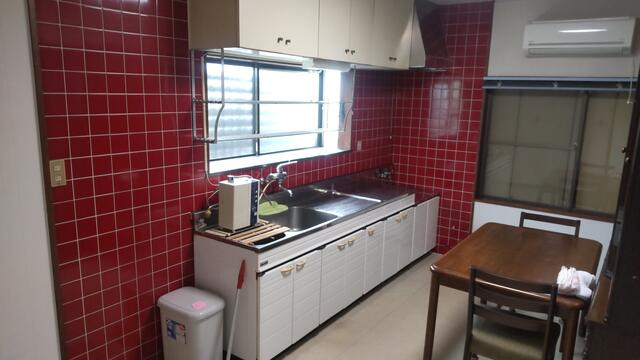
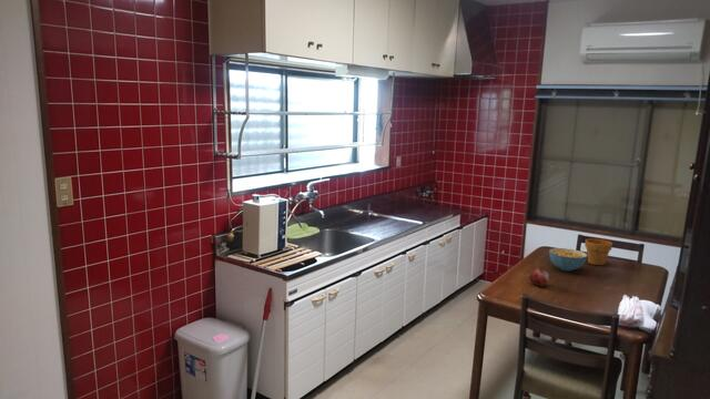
+ cereal bowl [548,247,588,273]
+ flower pot [584,238,613,266]
+ fruit [528,266,550,287]
